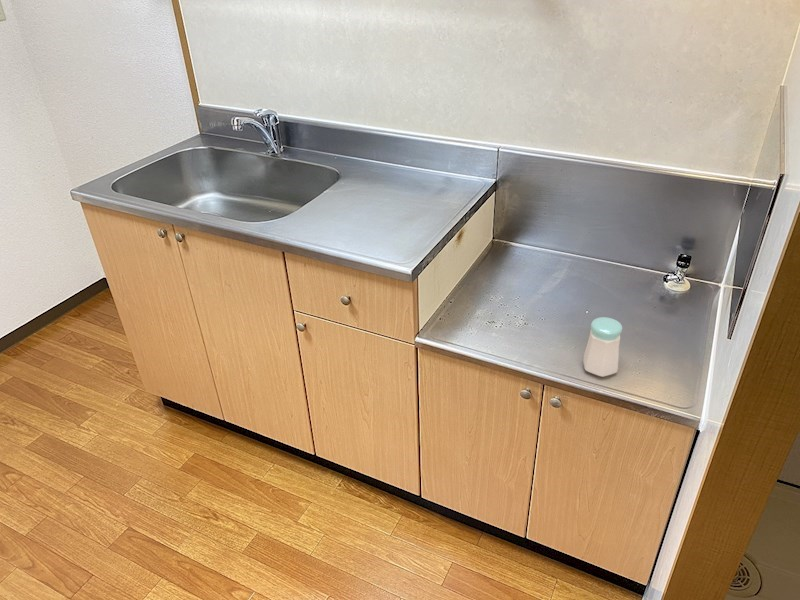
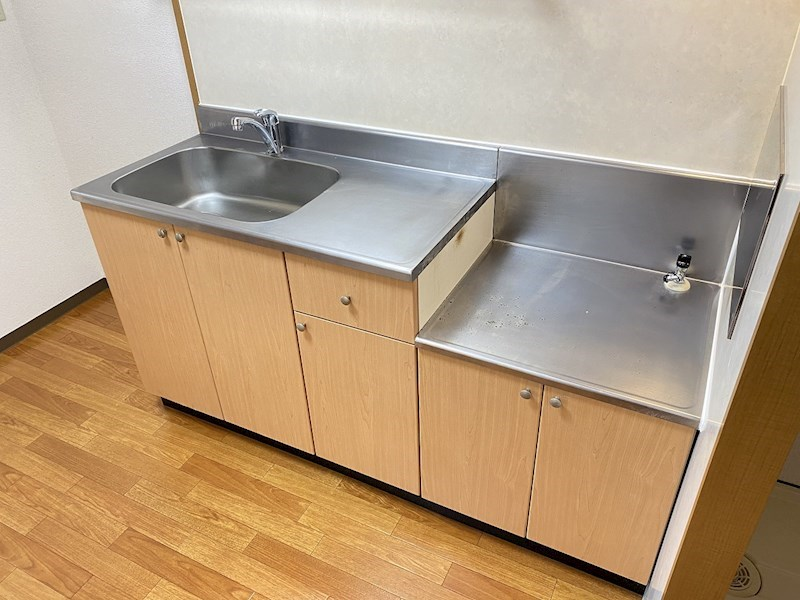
- salt shaker [582,316,623,378]
